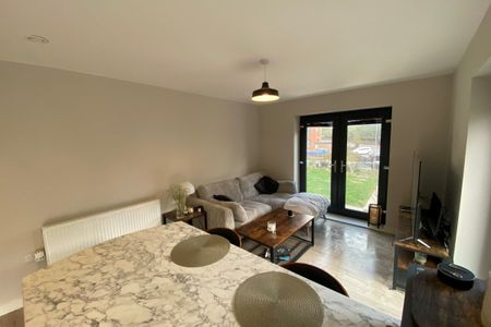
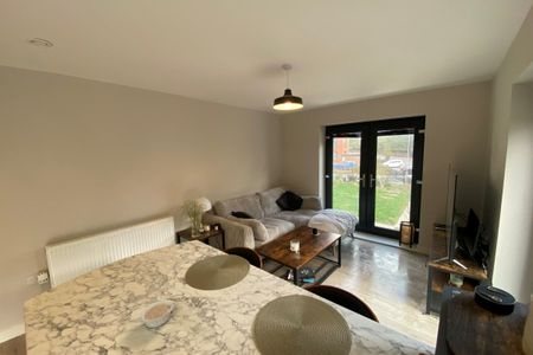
+ legume [140,298,180,329]
